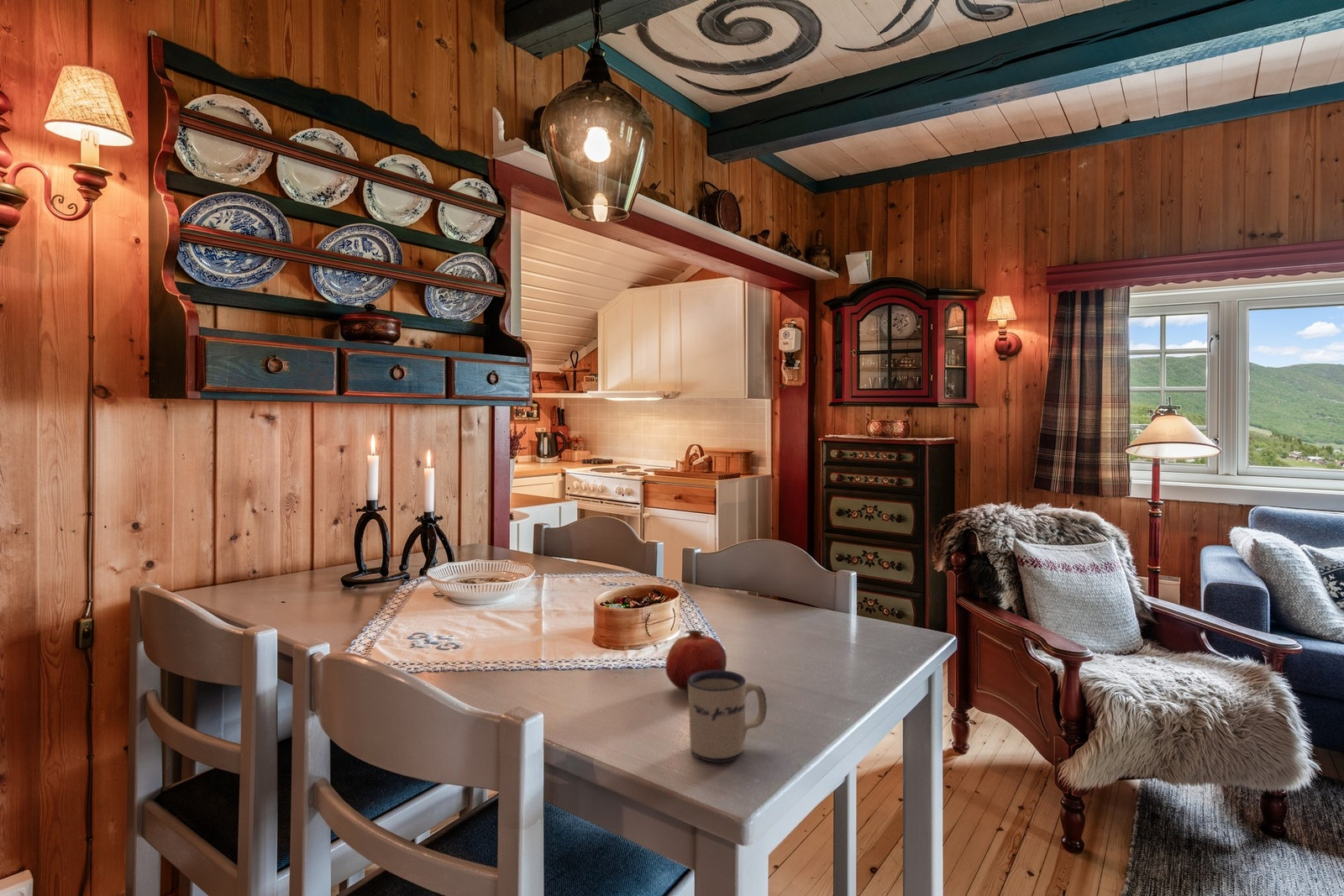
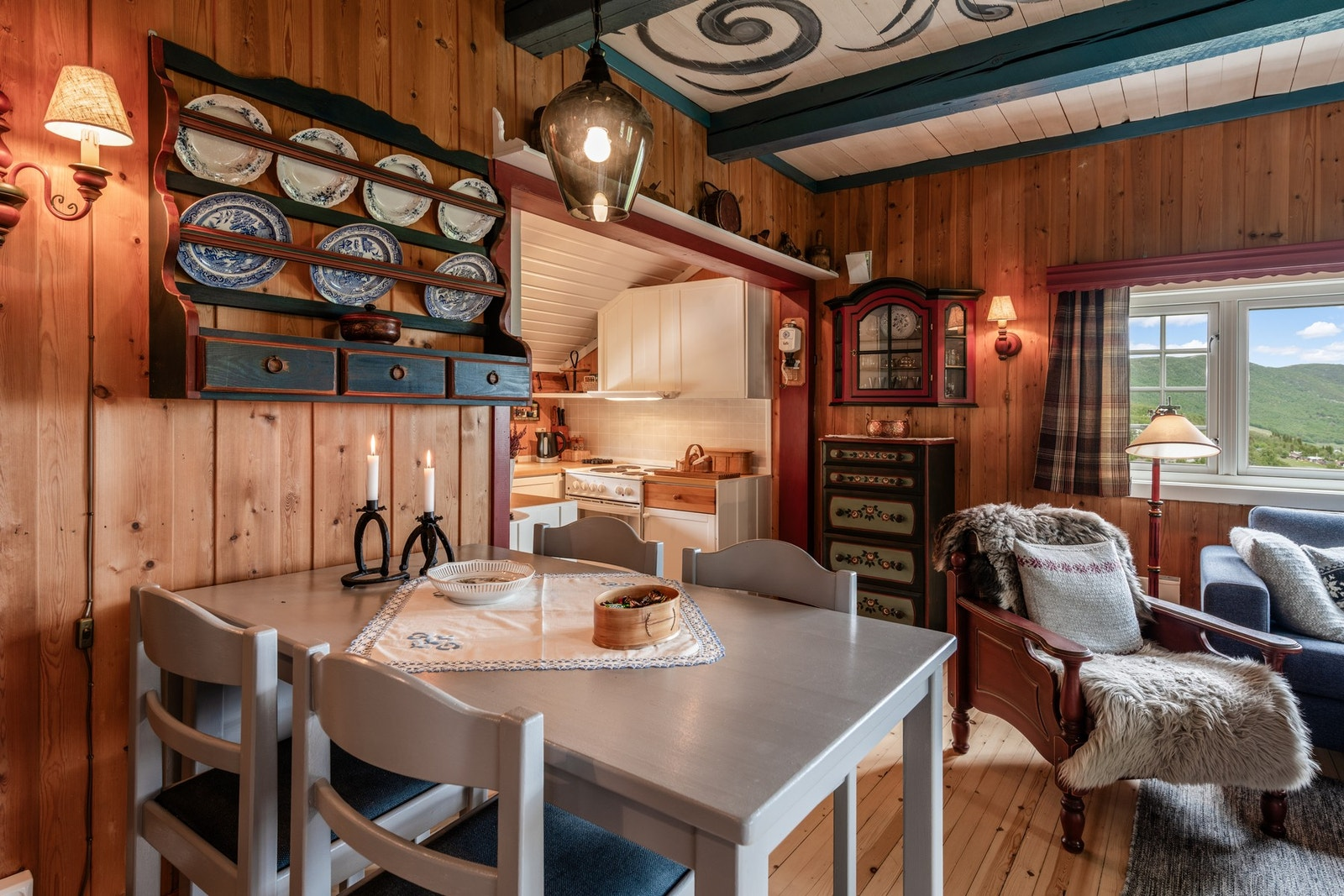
- fruit [664,629,727,693]
- mug [687,670,768,763]
